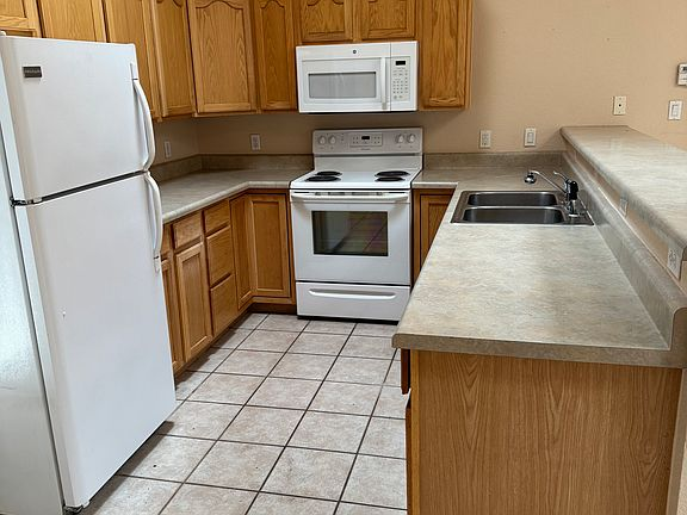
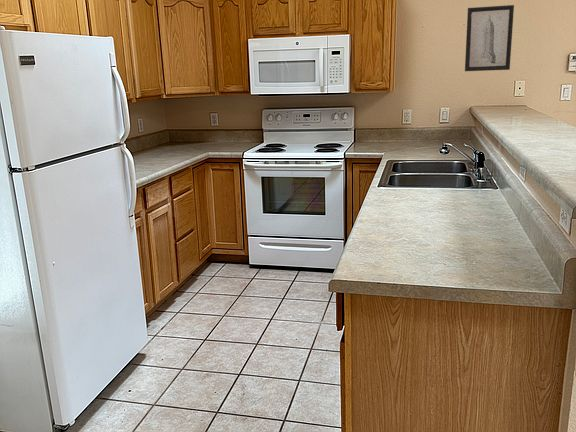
+ wall art [464,4,515,72]
